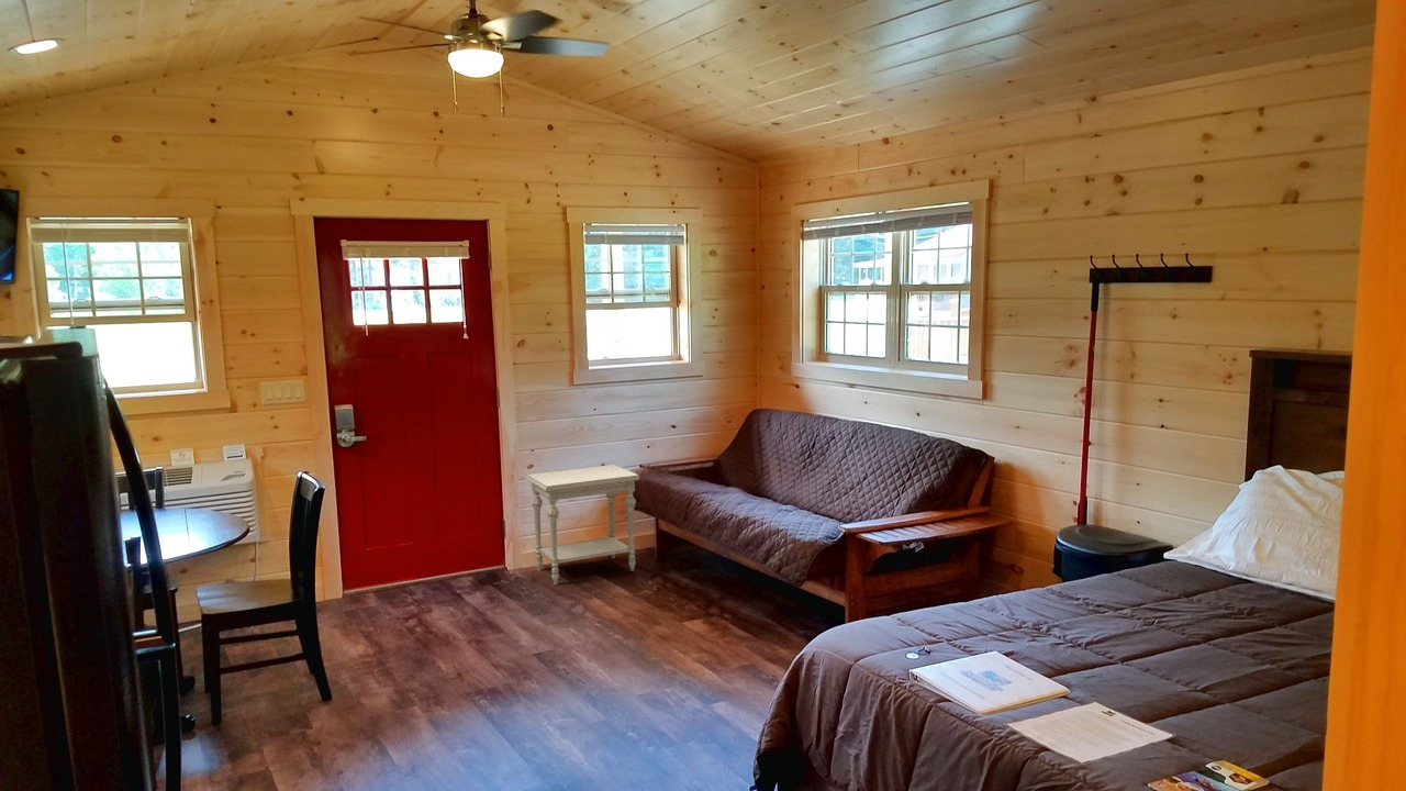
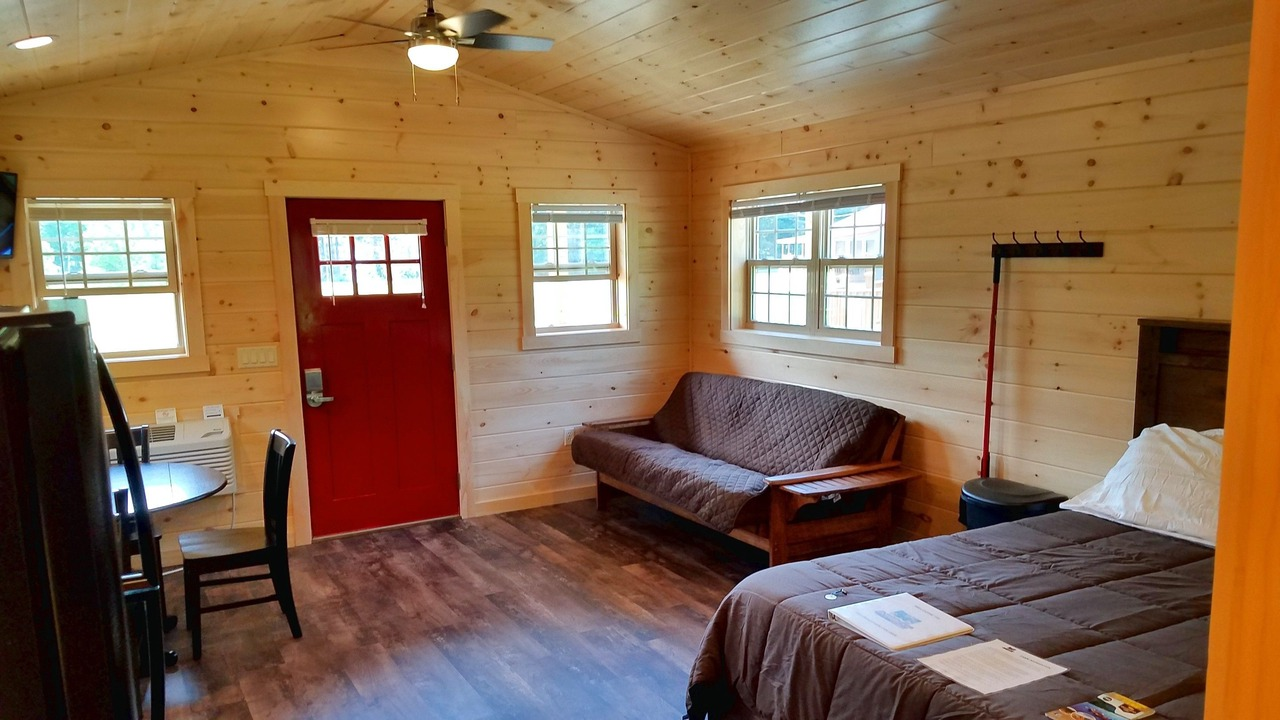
- side table [525,464,640,586]
